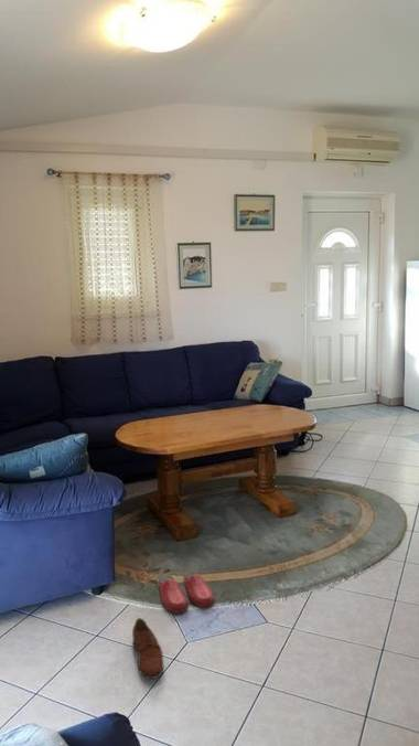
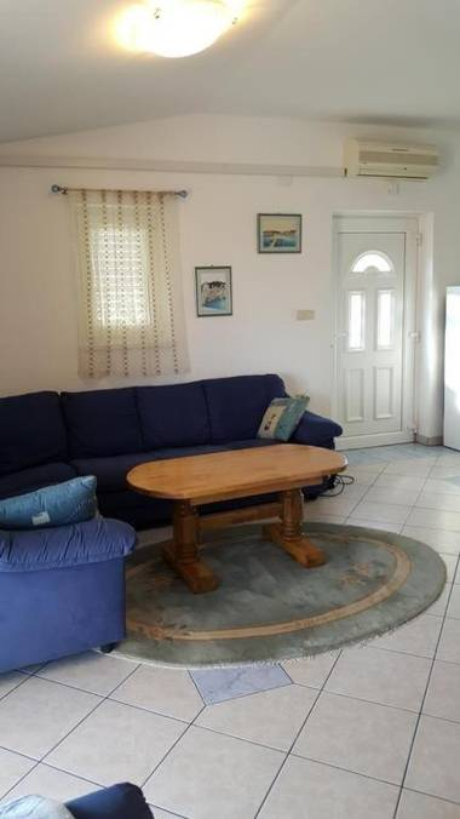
- slippers [158,571,215,614]
- shoe [131,617,164,680]
